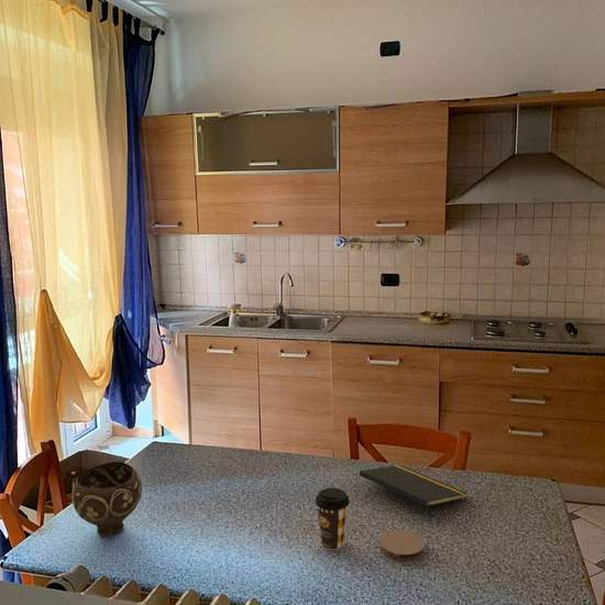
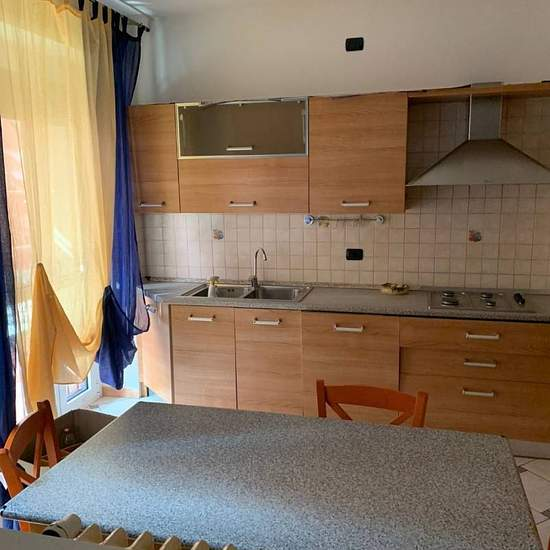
- coffee cup [315,487,351,551]
- coaster [378,529,426,561]
- bowl [70,461,143,537]
- notepad [359,464,468,521]
